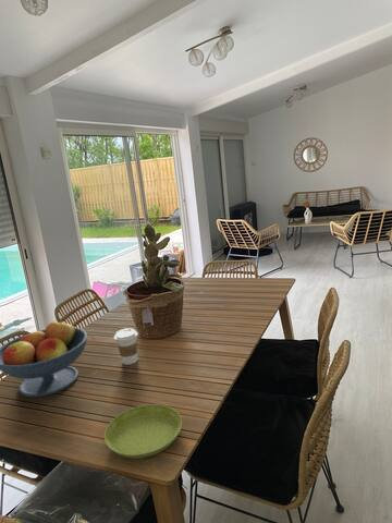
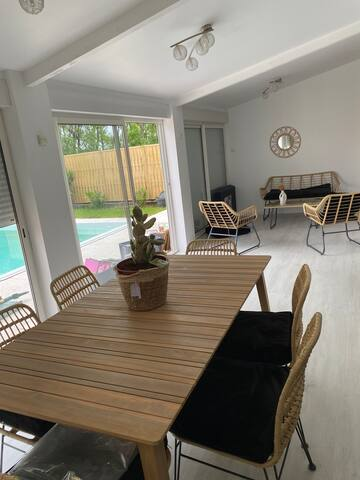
- fruit bowl [0,318,88,399]
- coffee cup [113,327,139,366]
- saucer [103,403,183,460]
